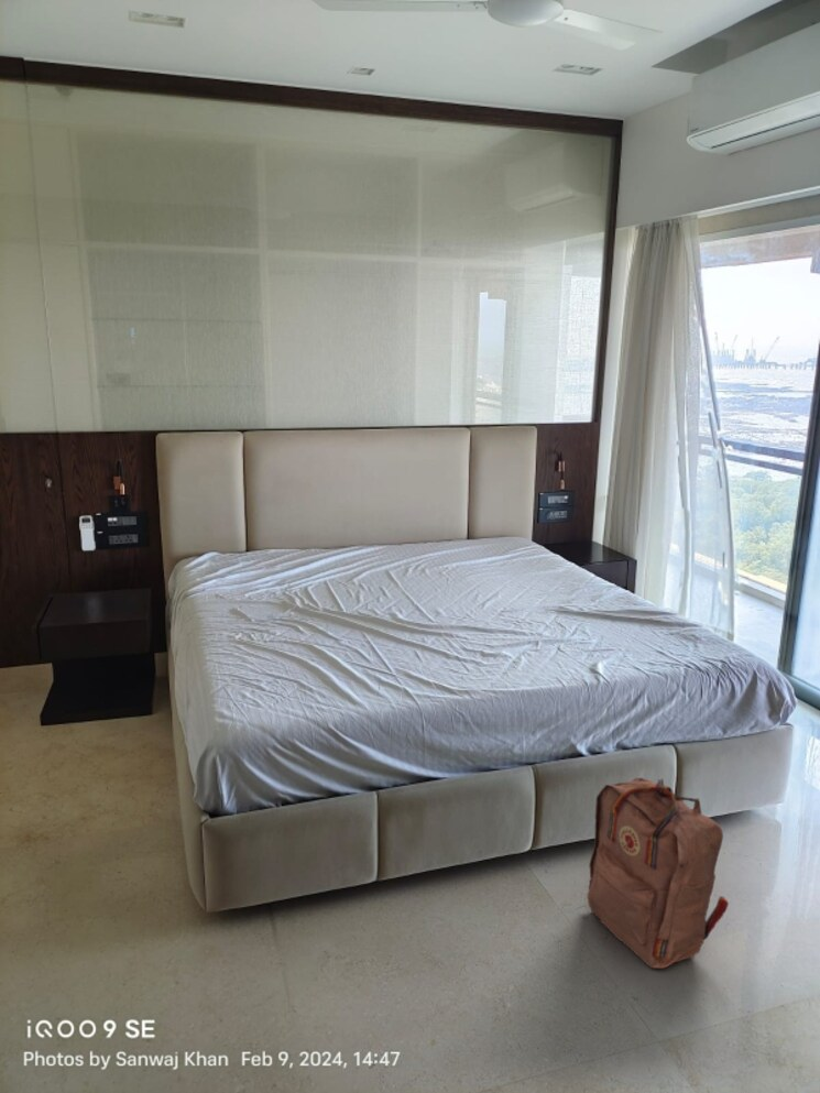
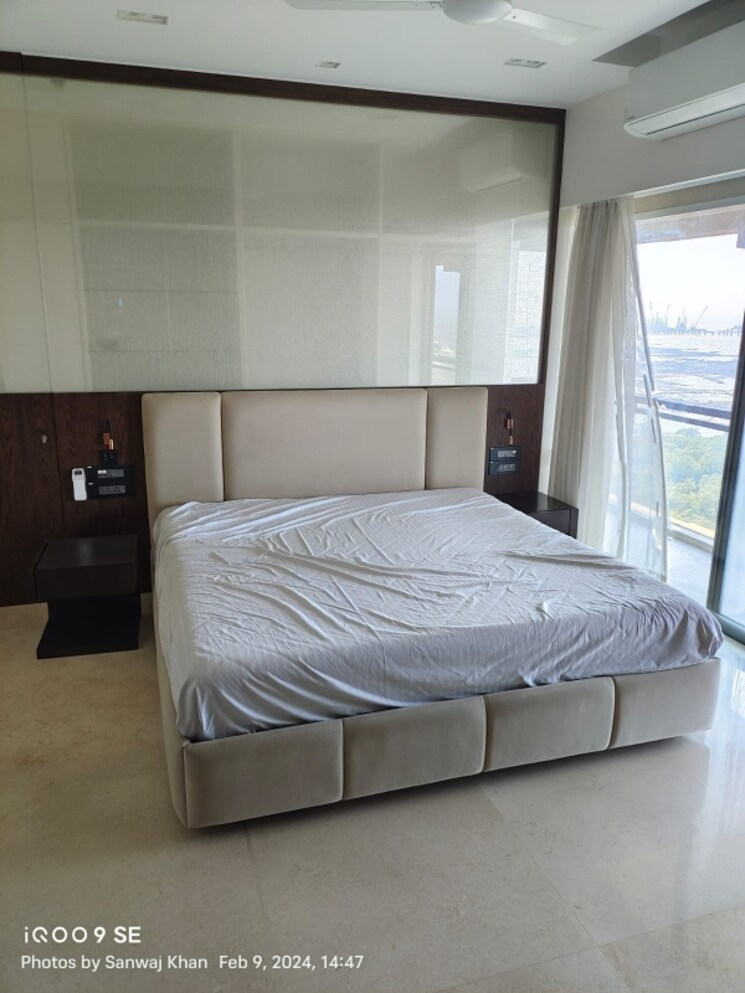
- backpack [586,776,730,970]
